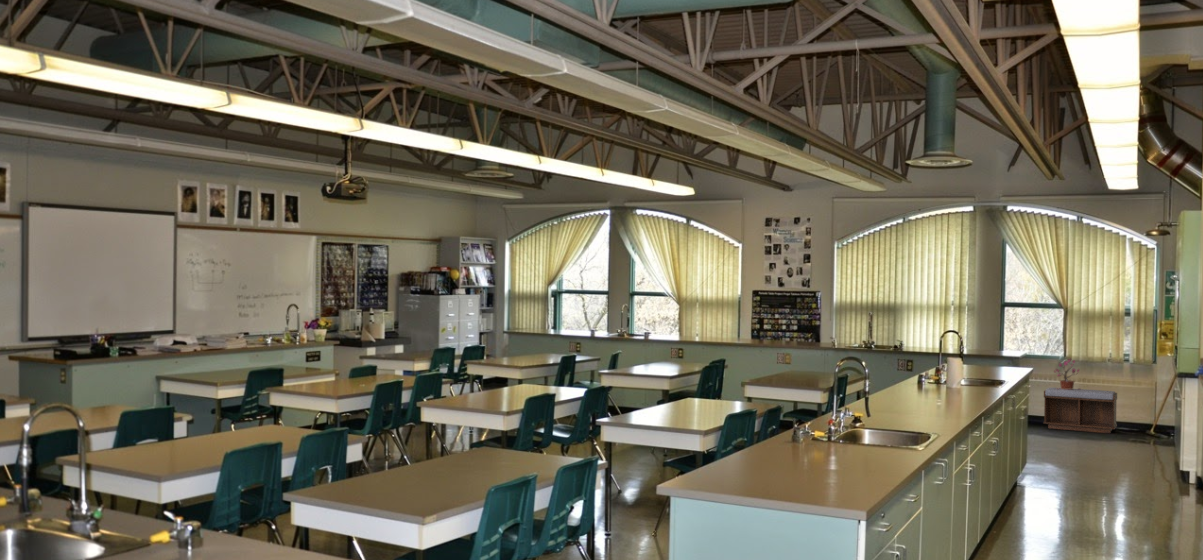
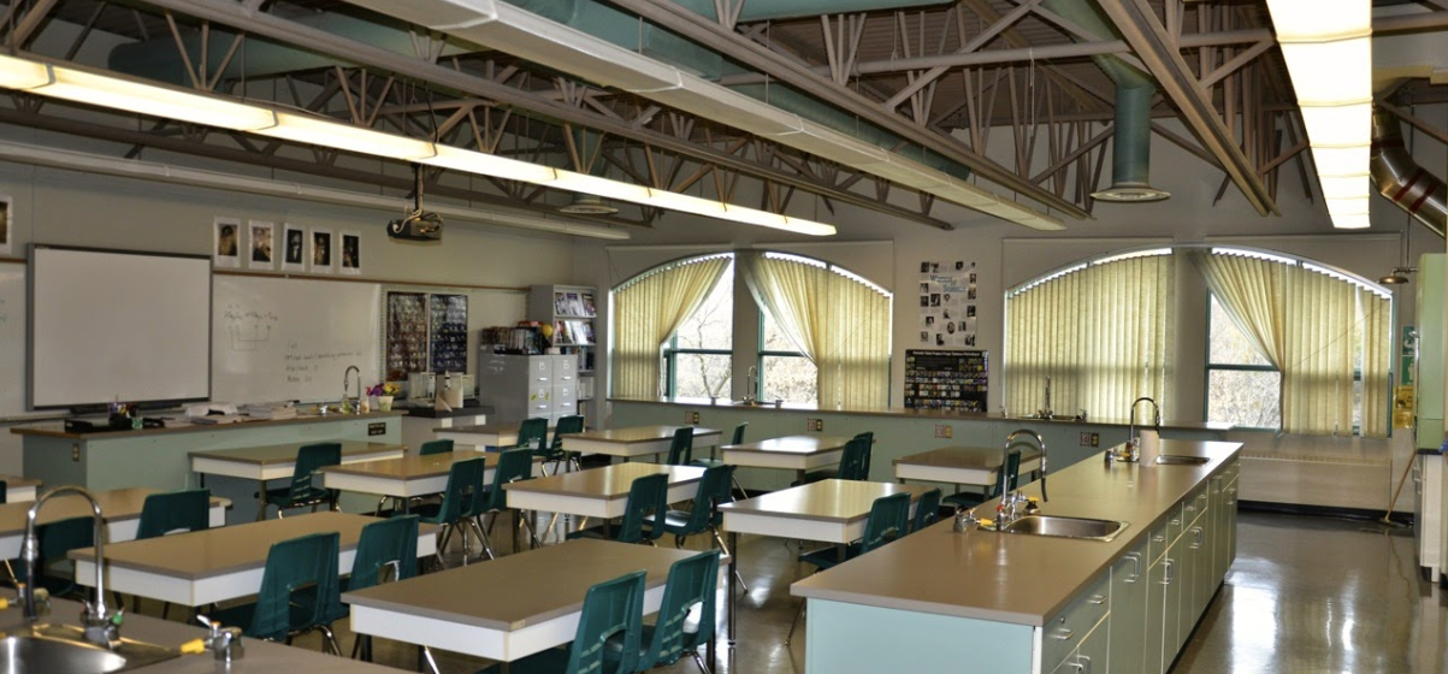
- bench [1042,387,1118,434]
- potted plant [1053,358,1080,389]
